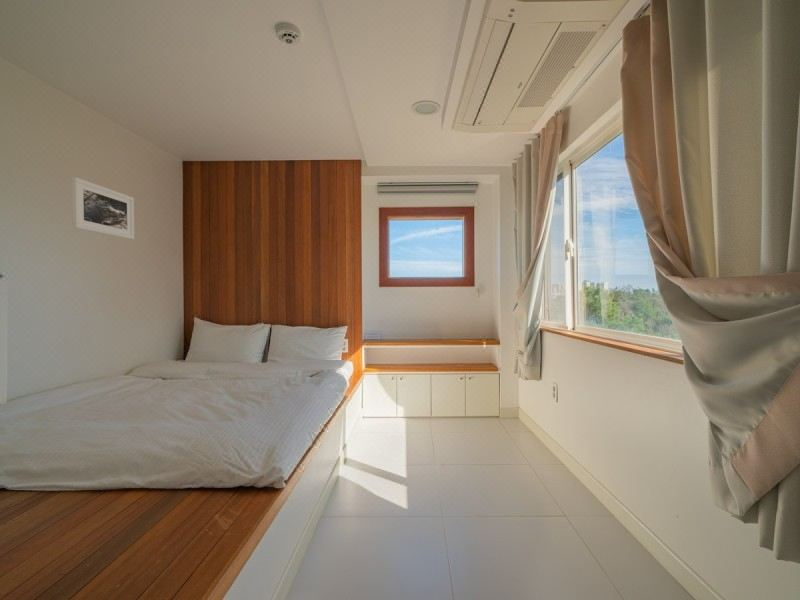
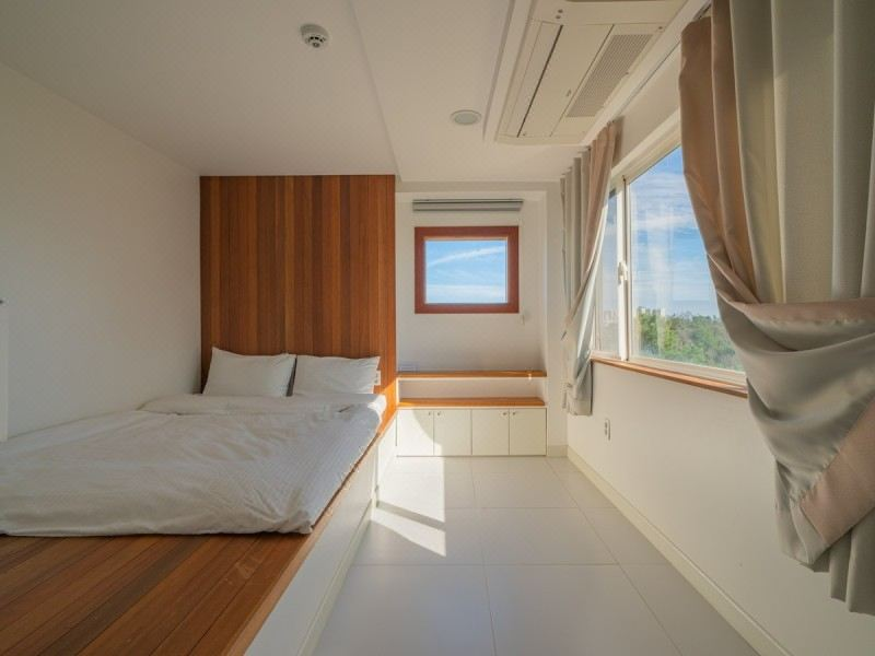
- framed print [71,176,135,240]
